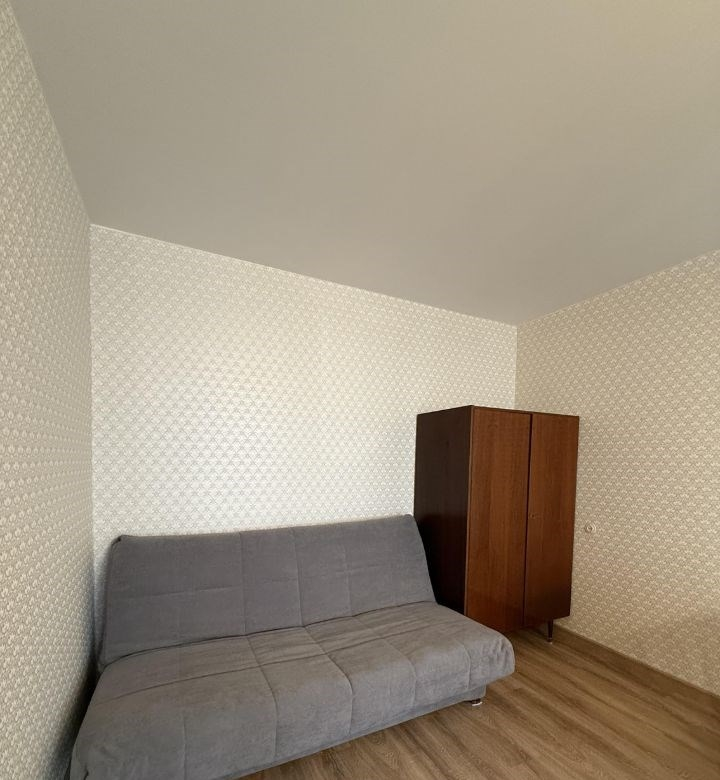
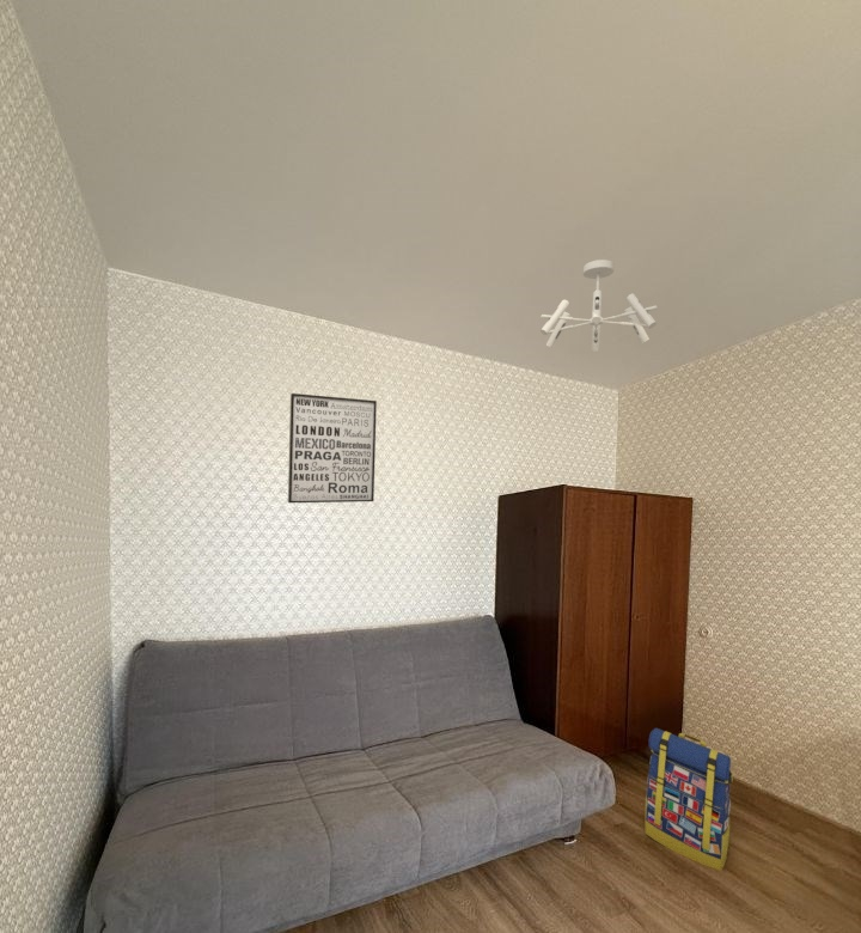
+ ceiling light fixture [539,258,659,353]
+ backpack [645,727,734,872]
+ wall art [287,392,378,504]
